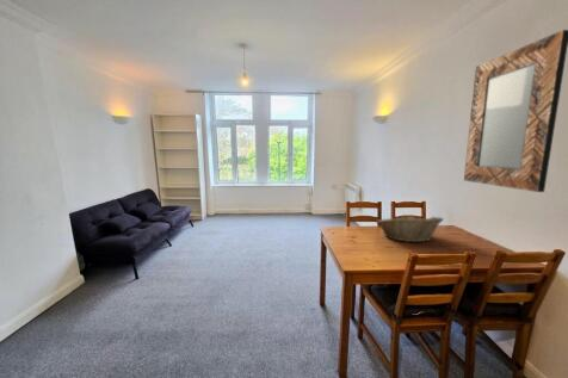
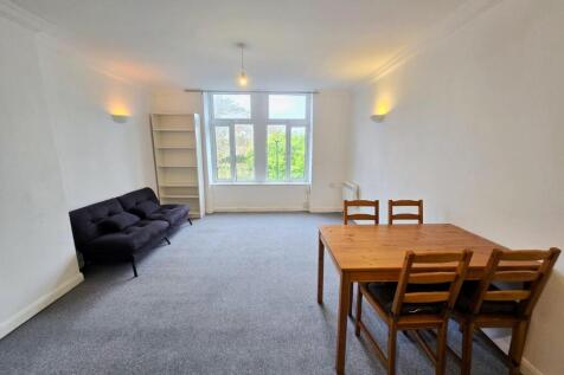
- home mirror [463,29,568,193]
- fruit basket [375,212,445,243]
